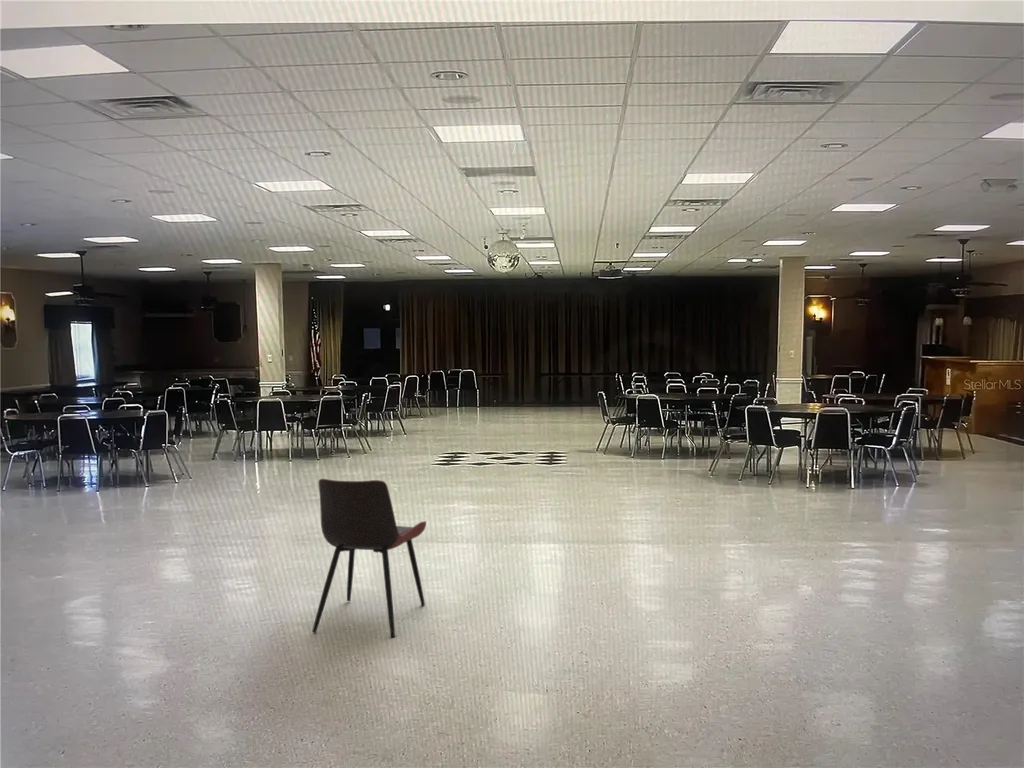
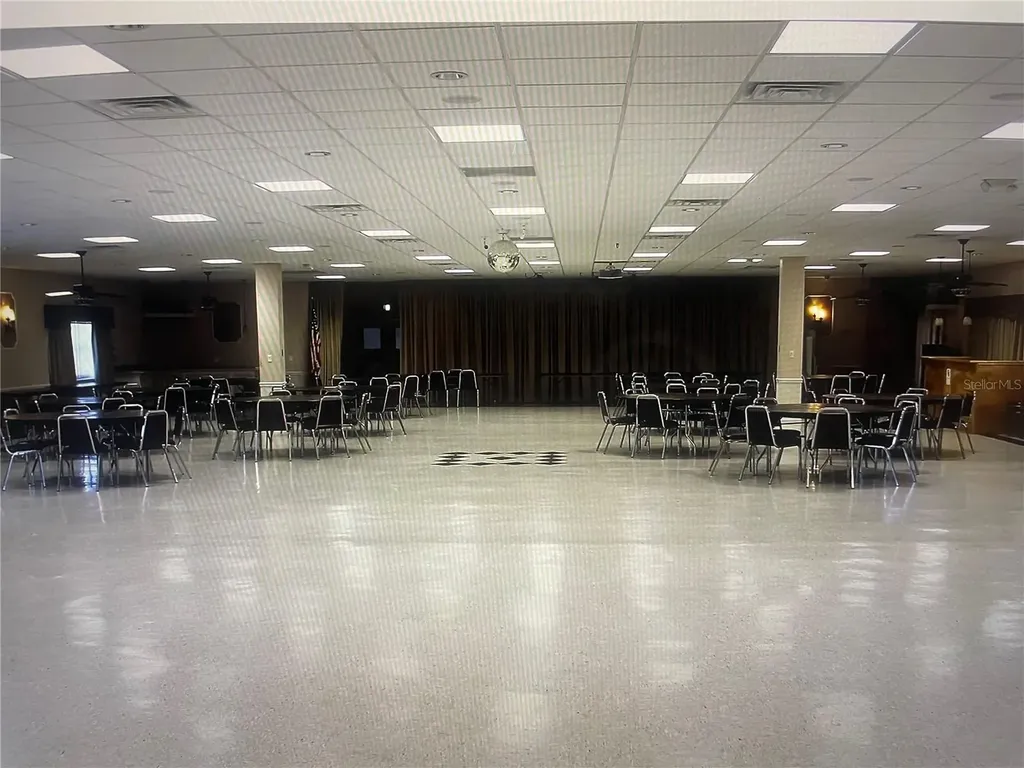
- dining chair [311,478,427,638]
